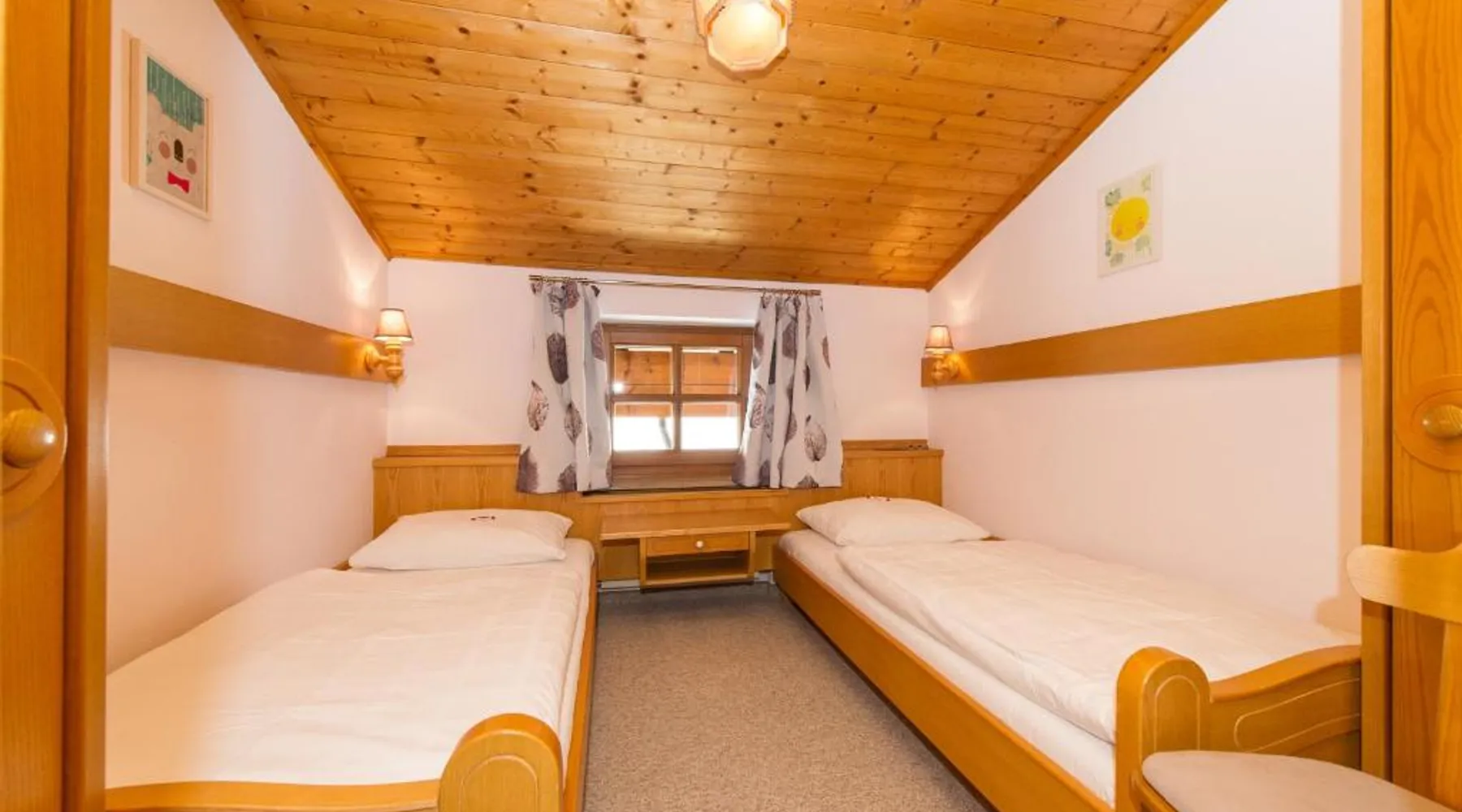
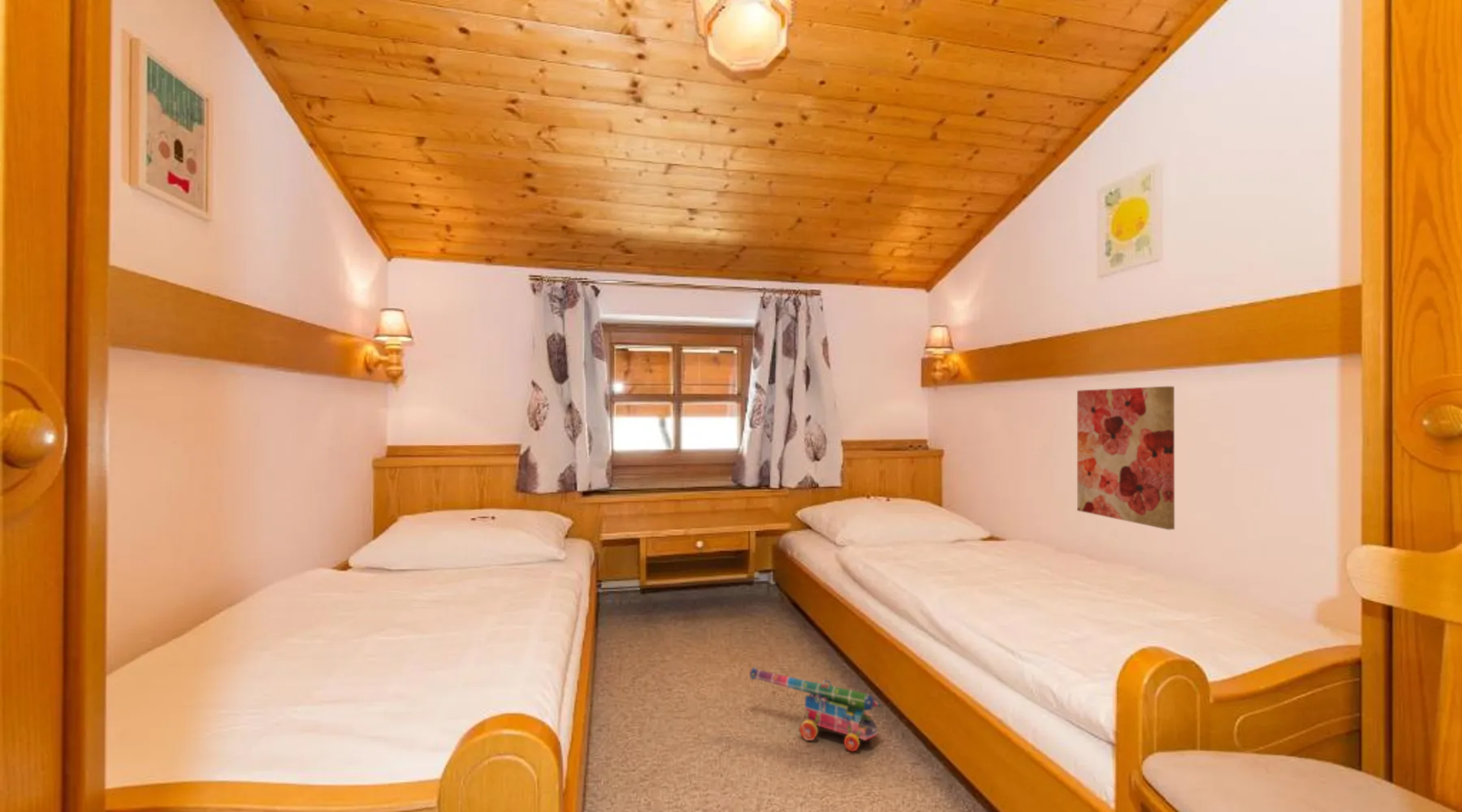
+ toy cannon [749,667,882,752]
+ wall art [1076,386,1175,530]
